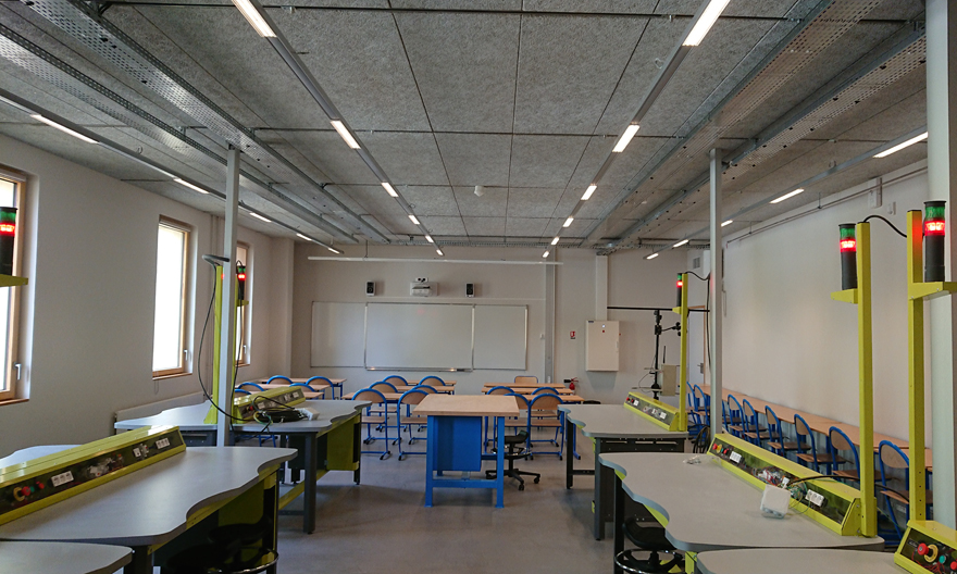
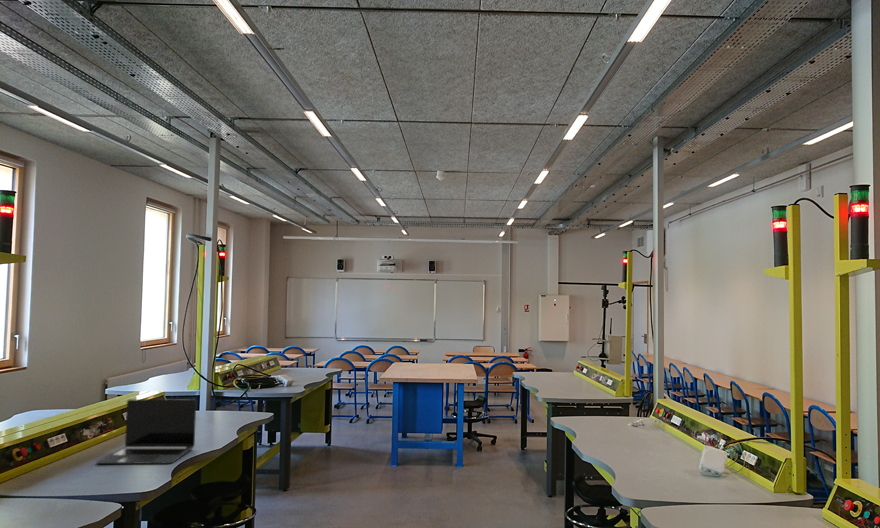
+ laptop [95,399,197,465]
